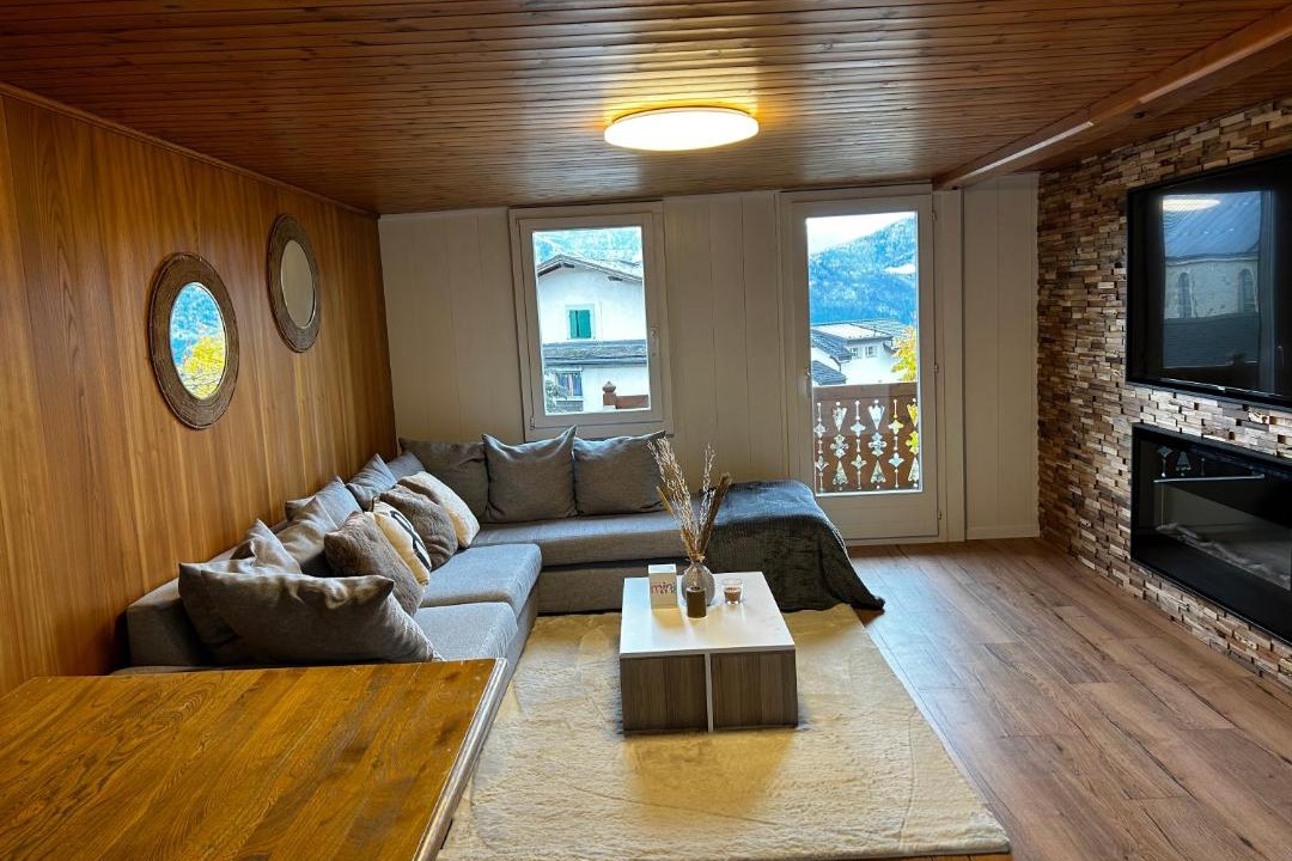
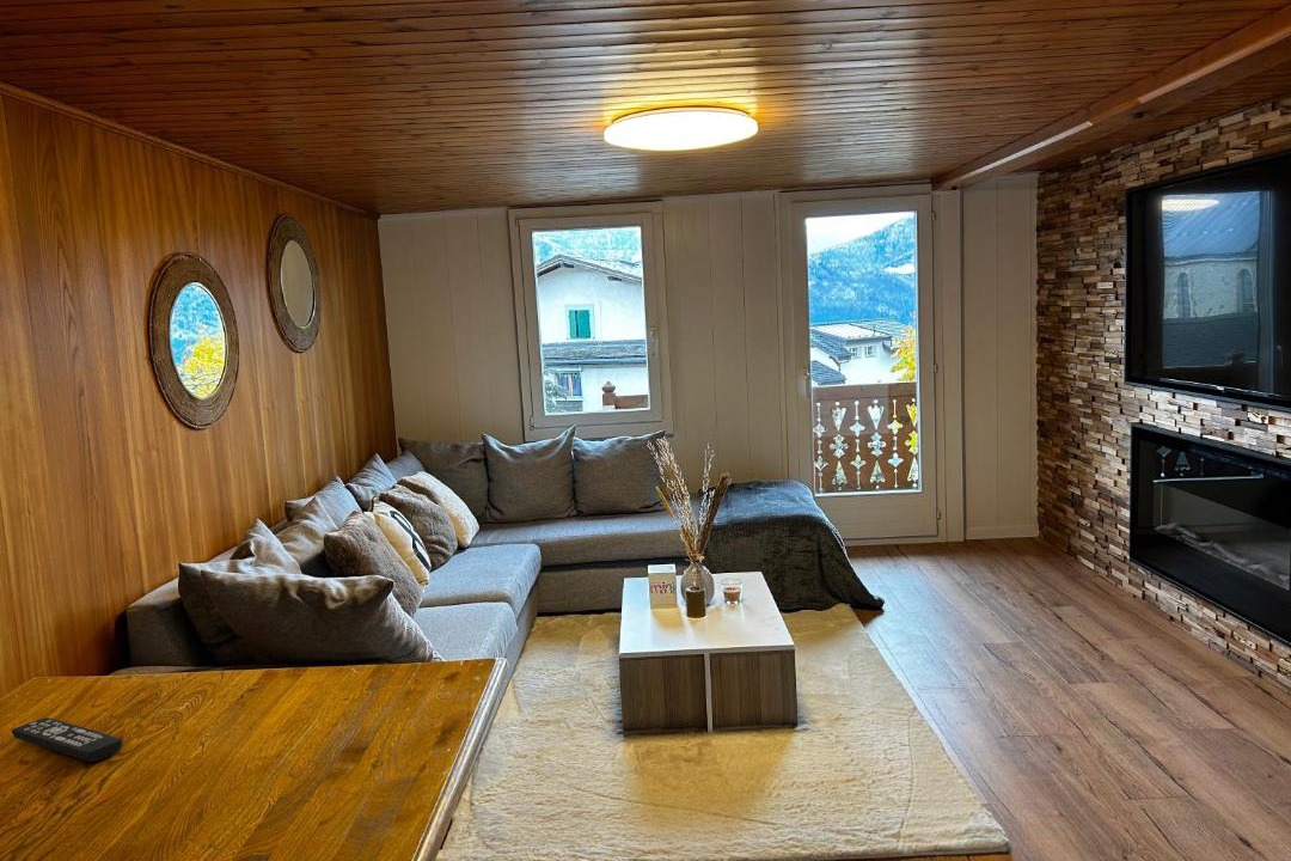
+ remote control [11,716,124,763]
